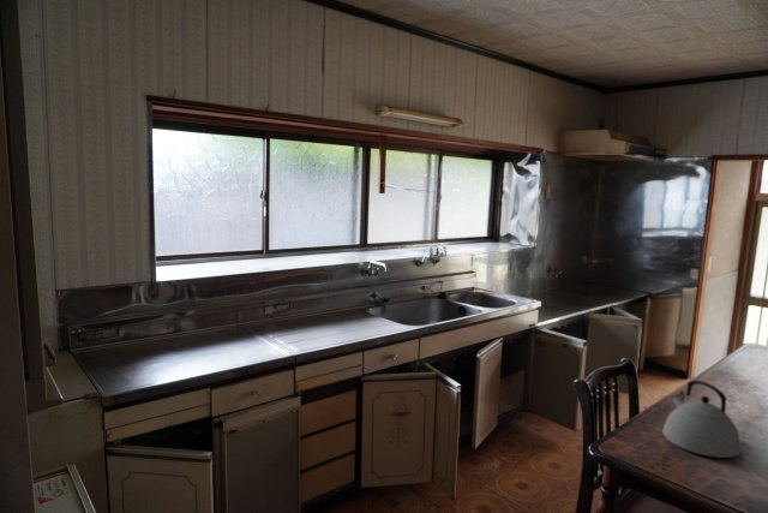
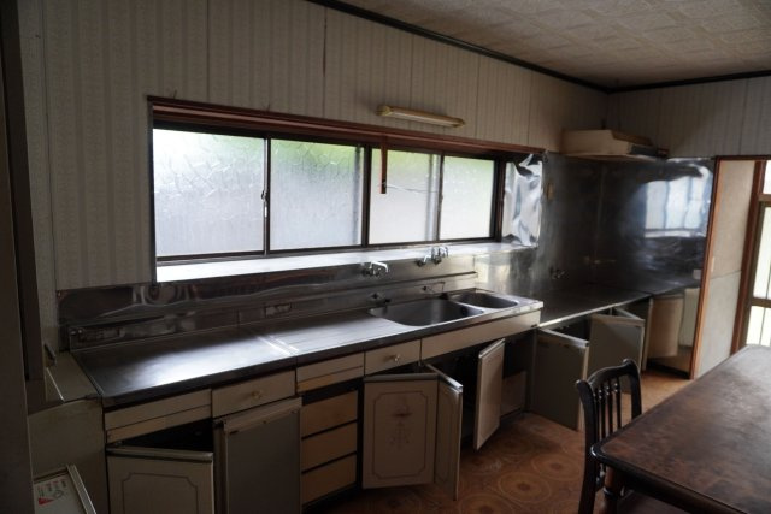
- kettle [661,380,743,459]
